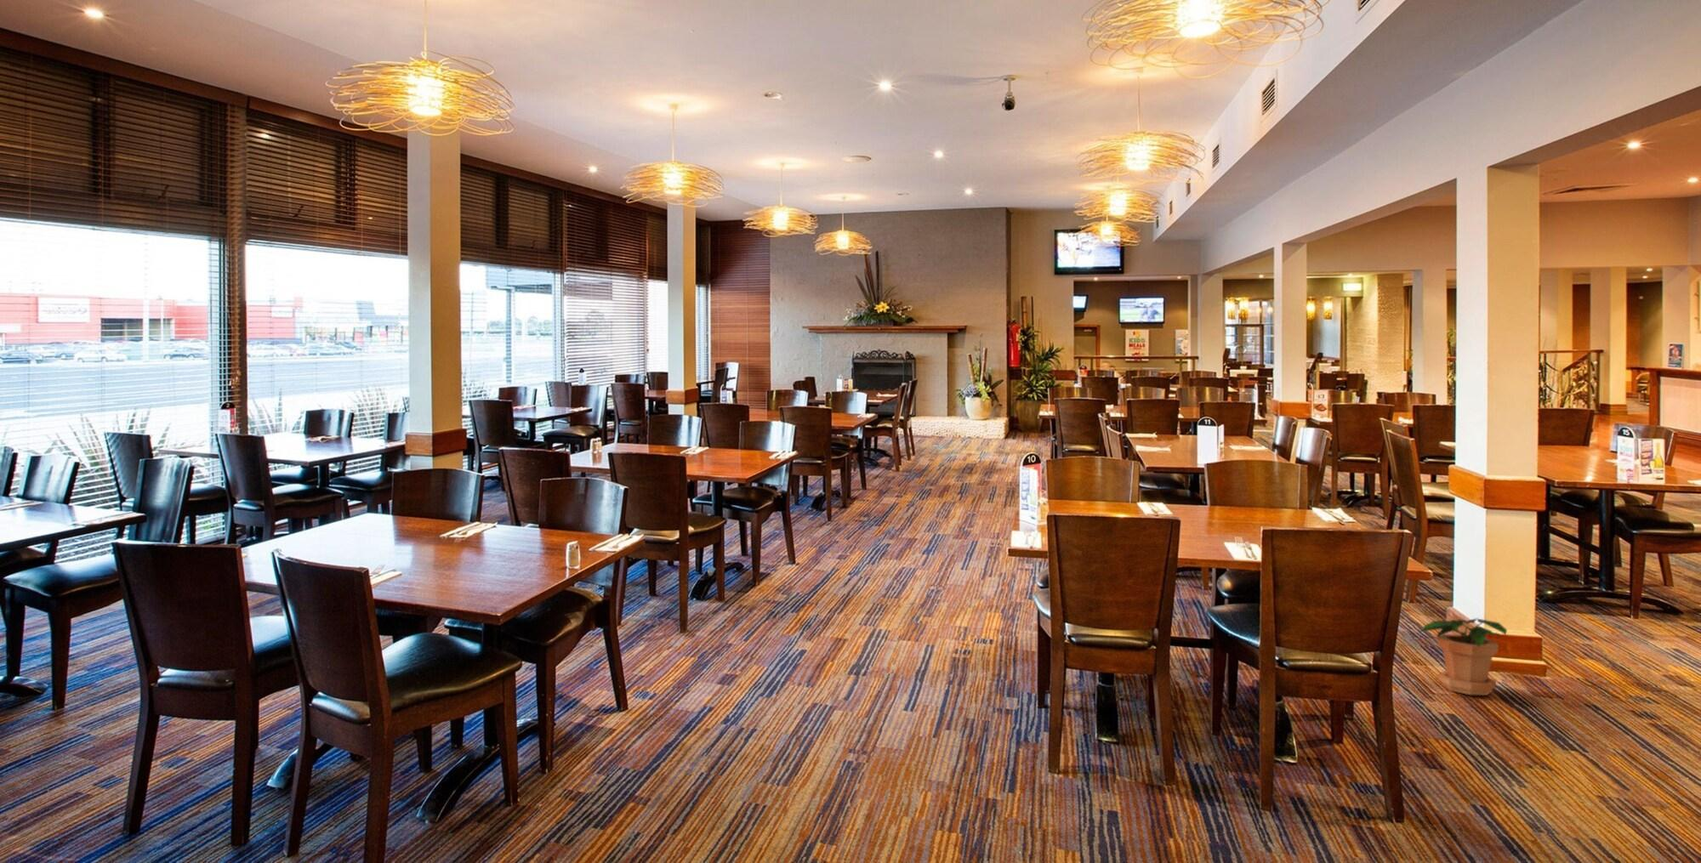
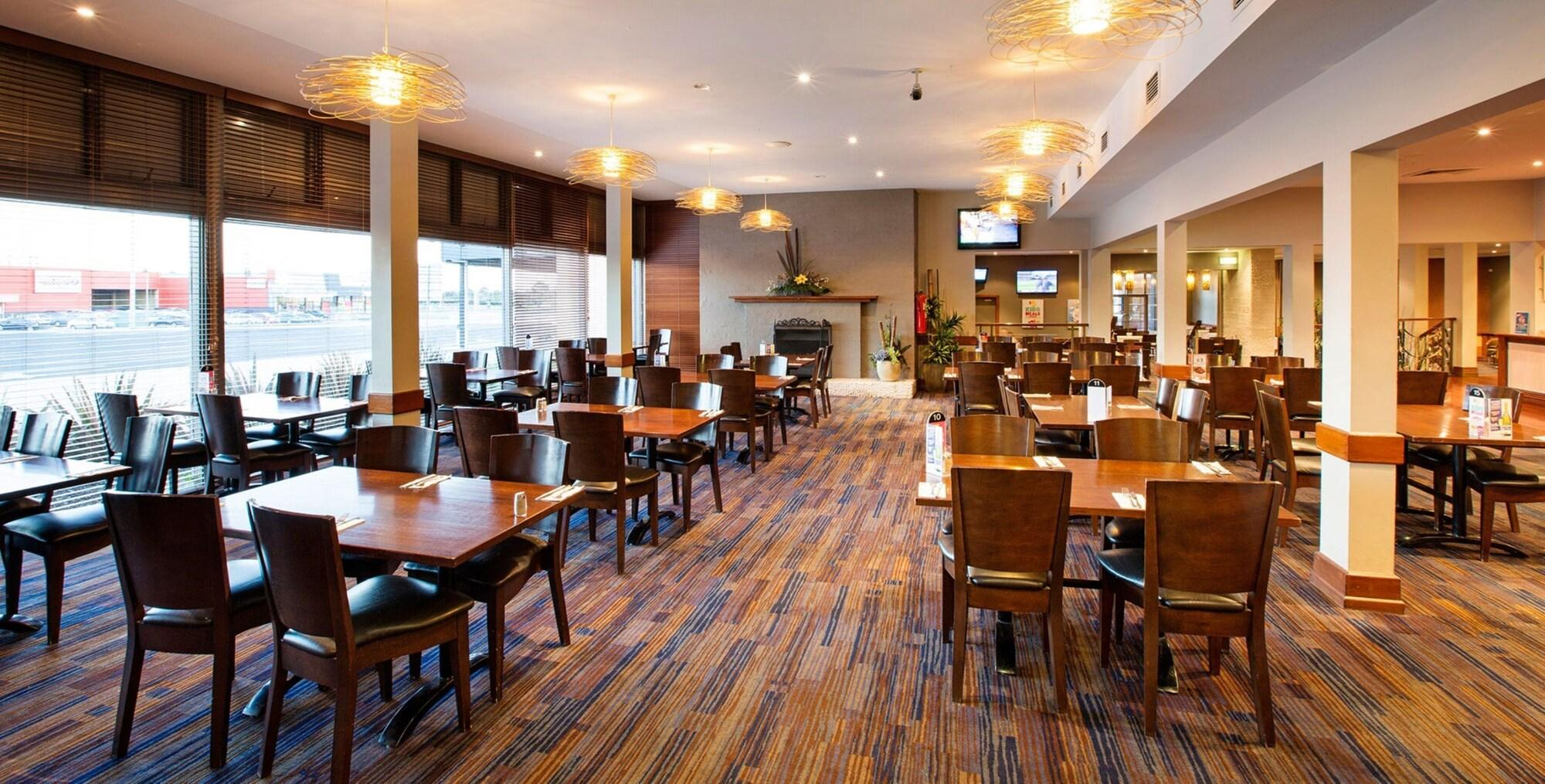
- potted plant [1418,615,1508,697]
